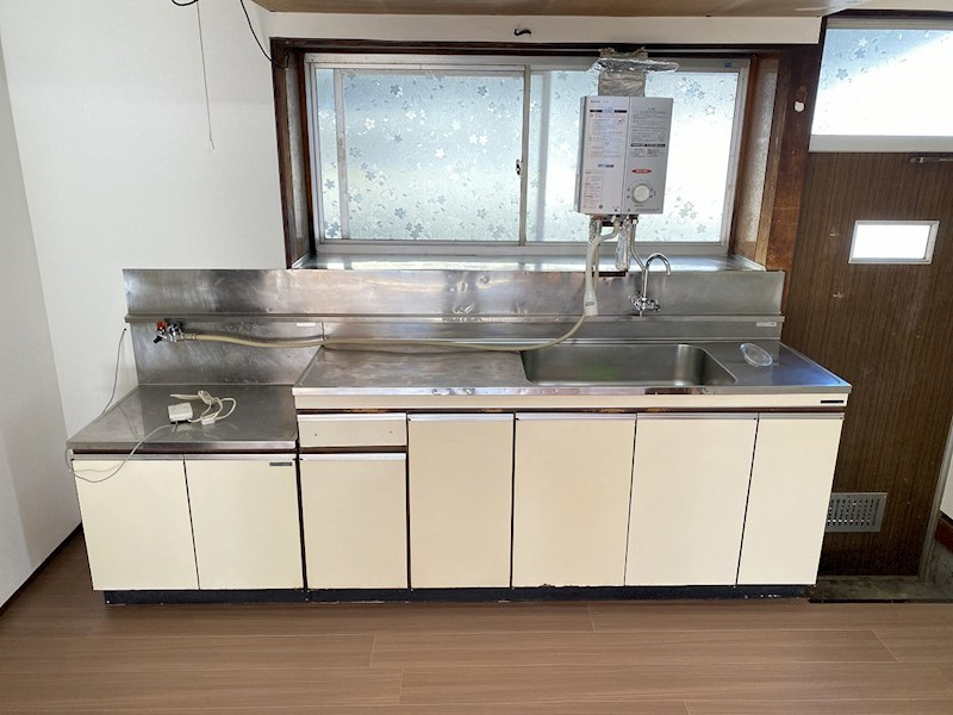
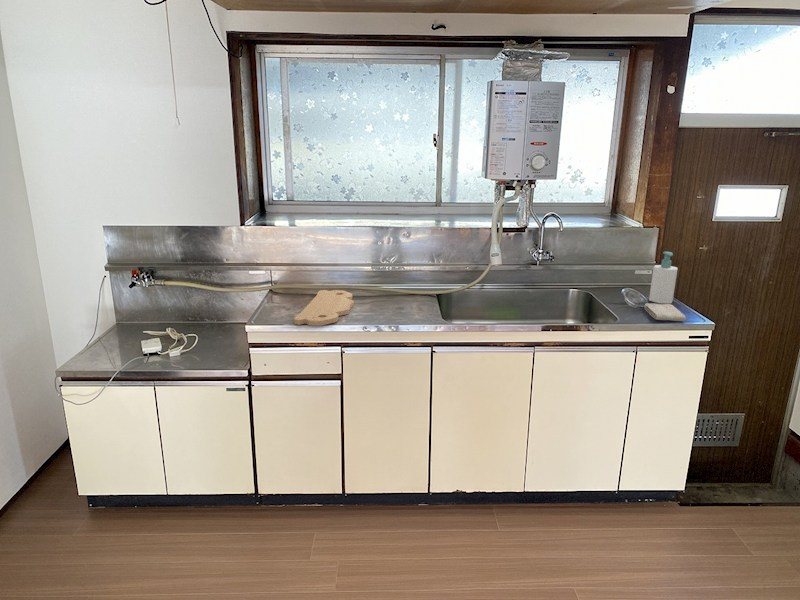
+ cutting board [293,289,355,327]
+ washcloth [643,302,687,322]
+ soap bottle [648,251,679,305]
